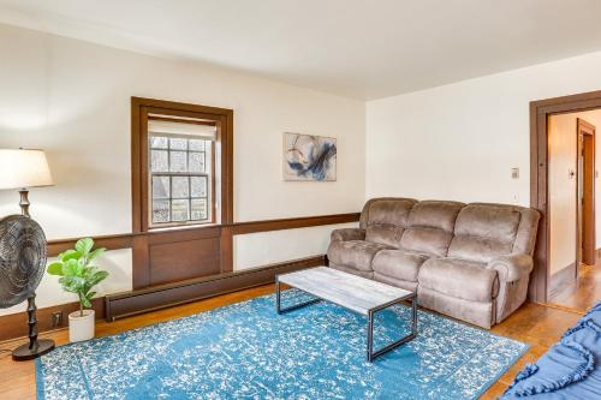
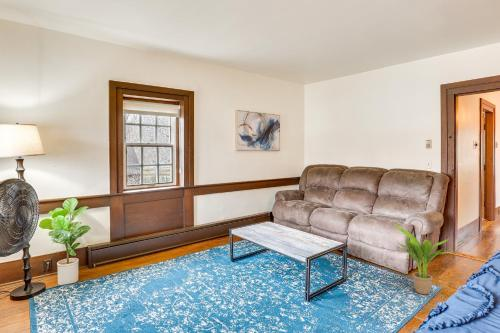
+ potted plant [394,223,456,295]
